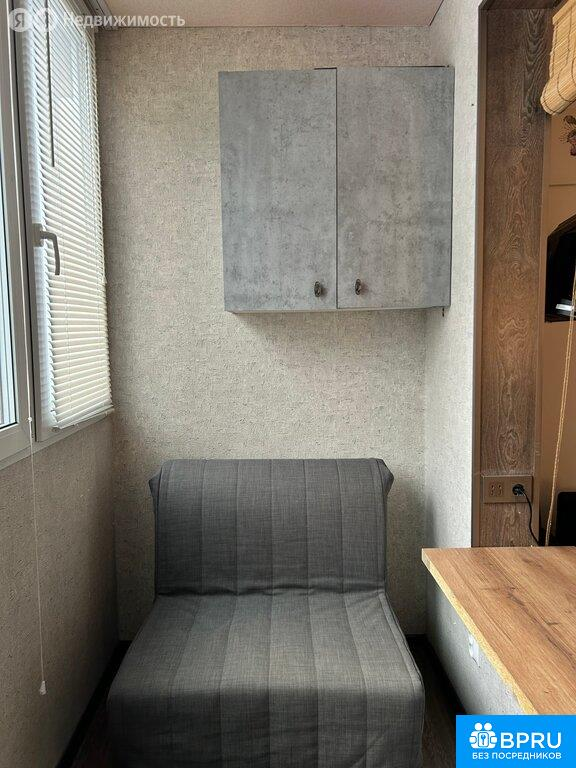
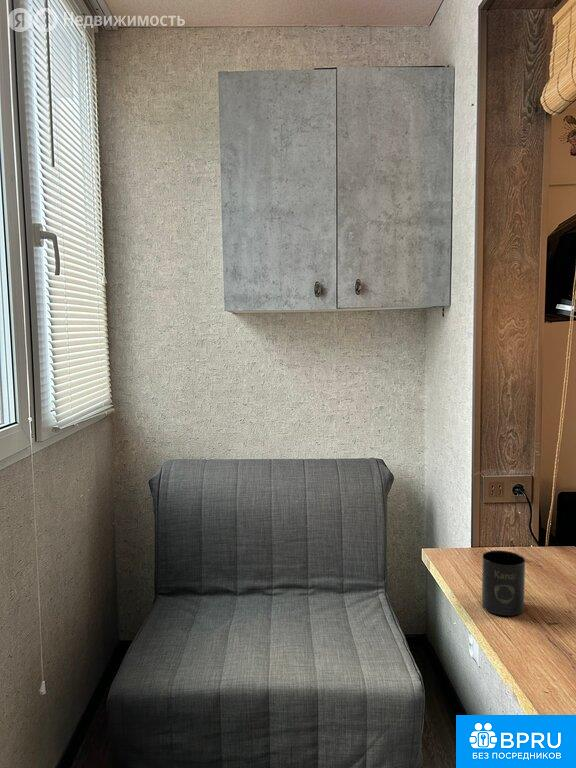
+ mug [481,550,526,617]
